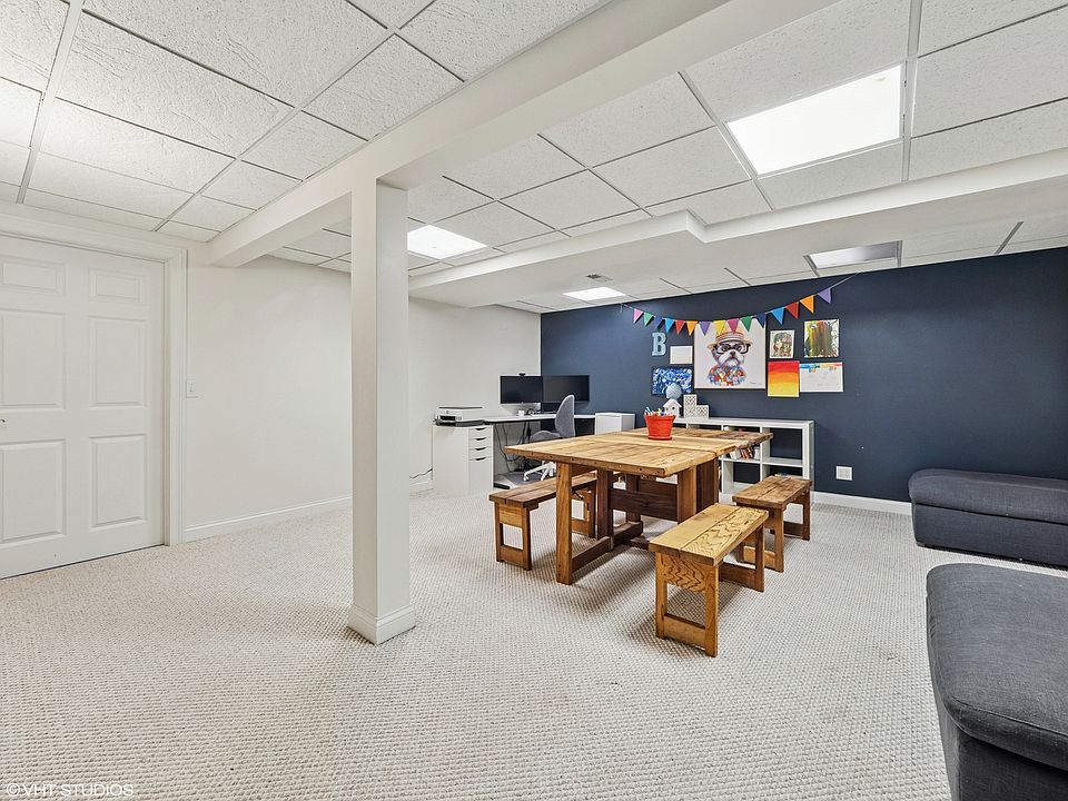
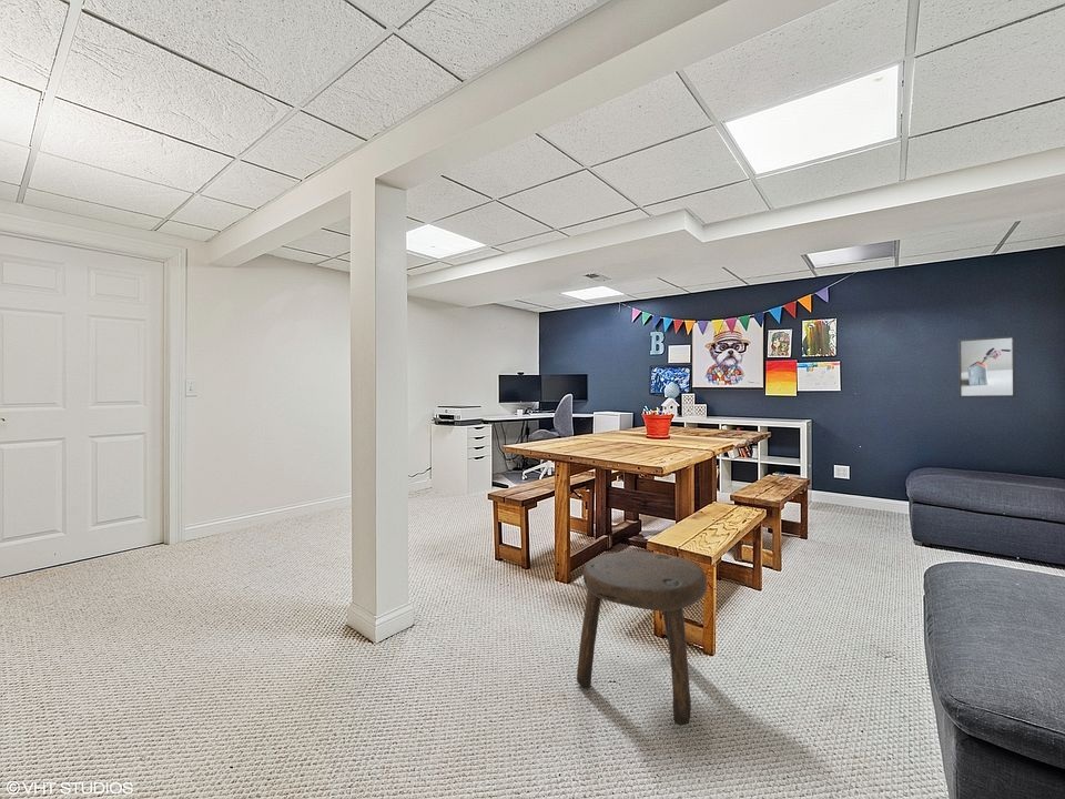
+ stool [576,550,708,727]
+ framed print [957,335,1016,398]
